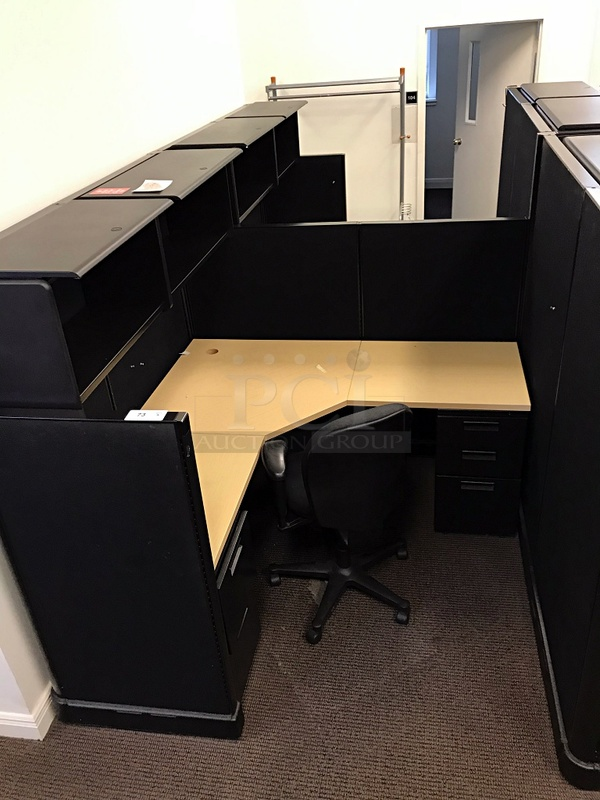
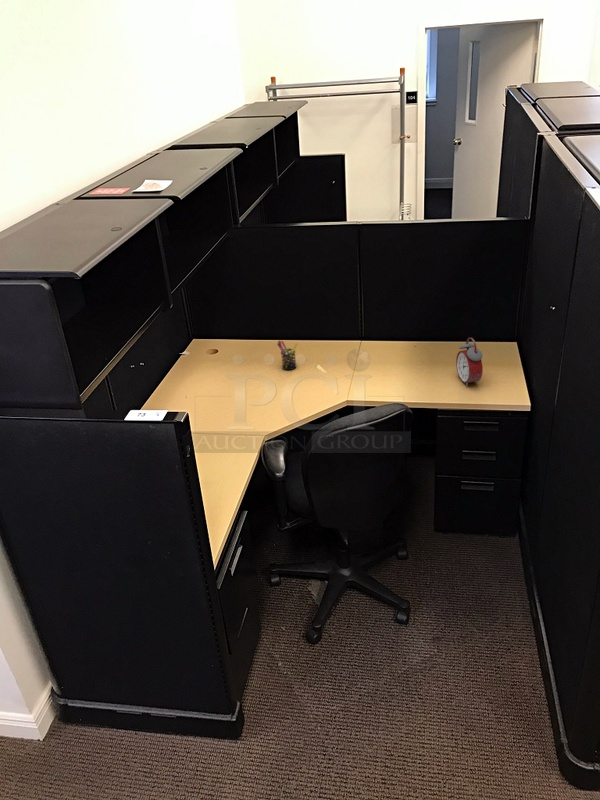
+ alarm clock [455,337,484,387]
+ pen holder [276,340,299,371]
